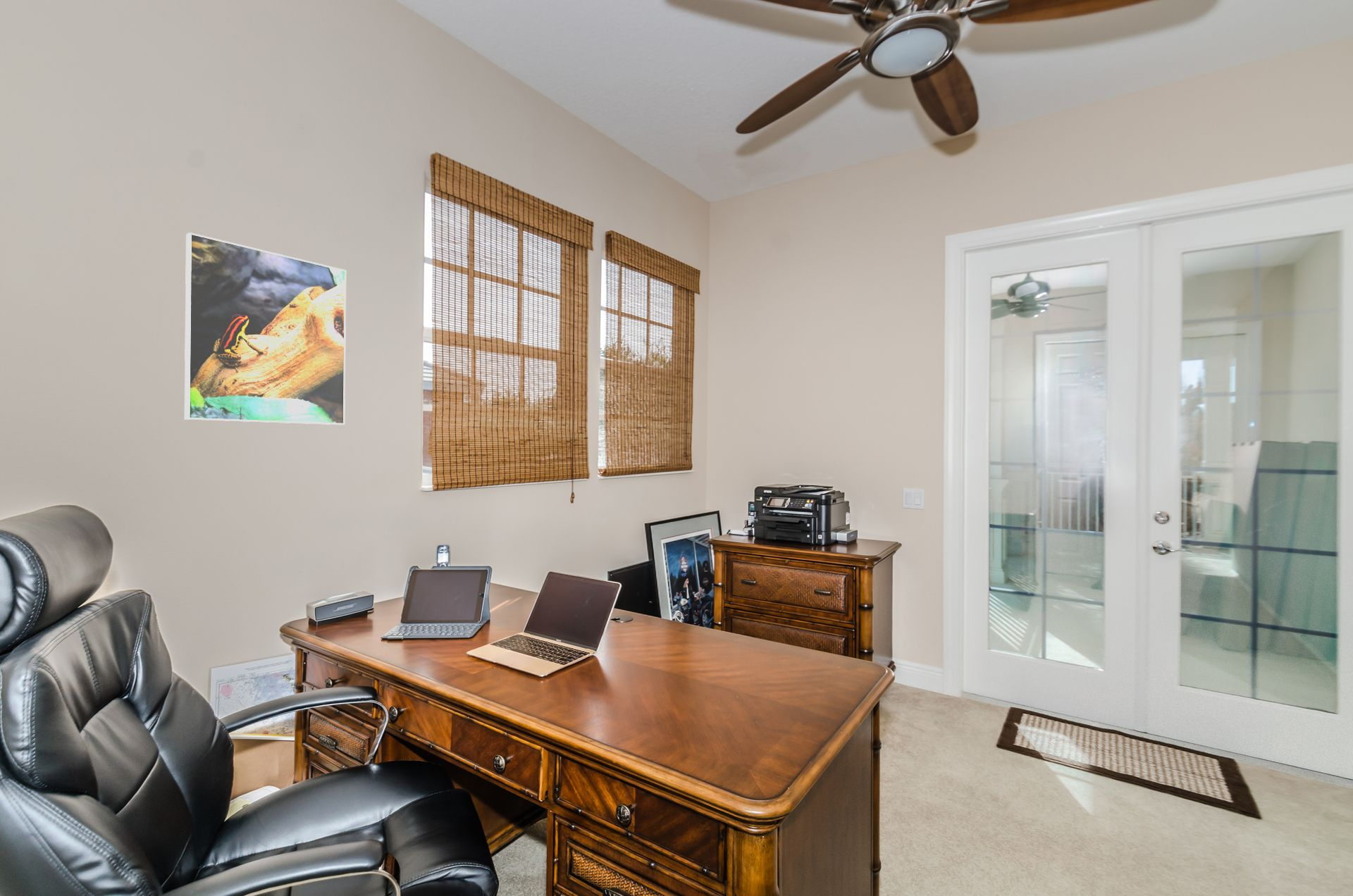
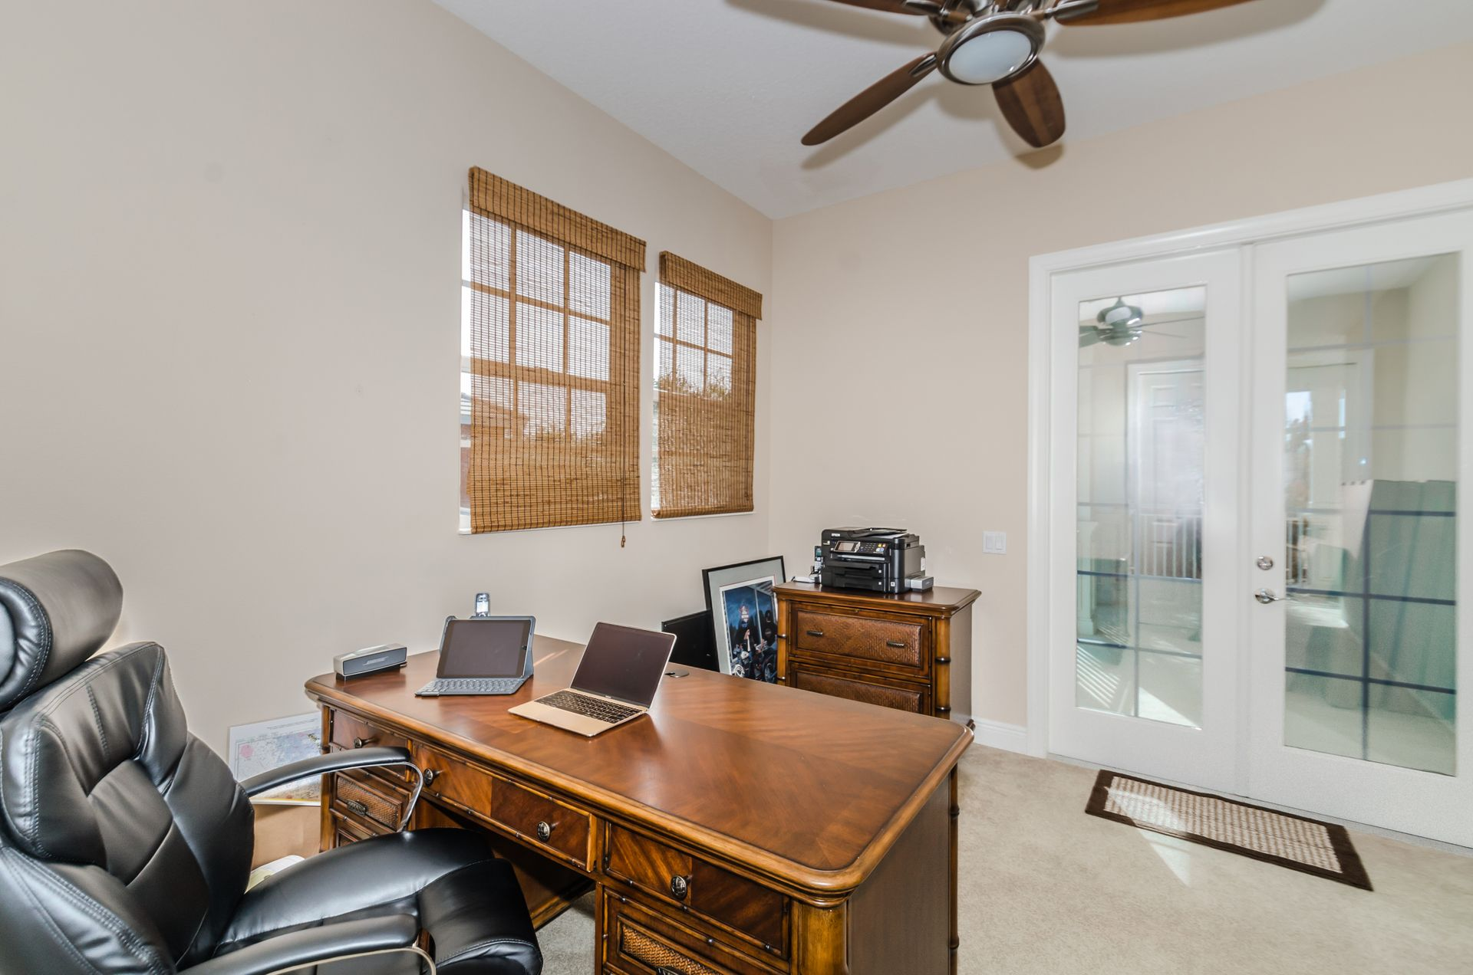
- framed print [184,232,347,425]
